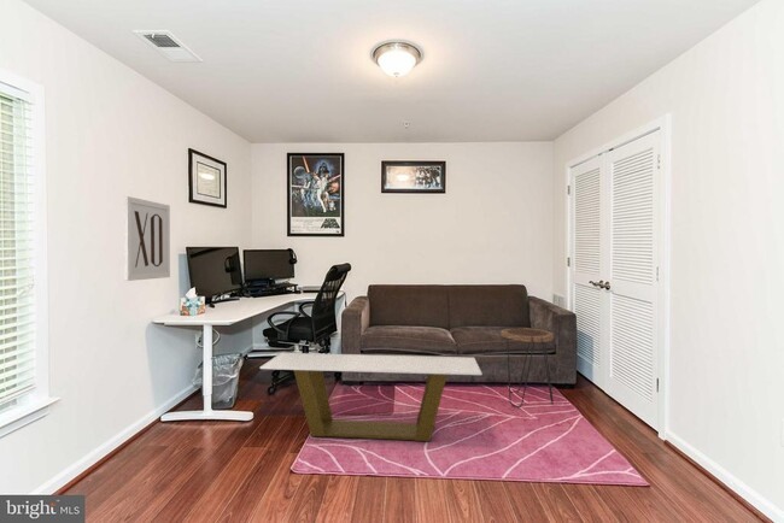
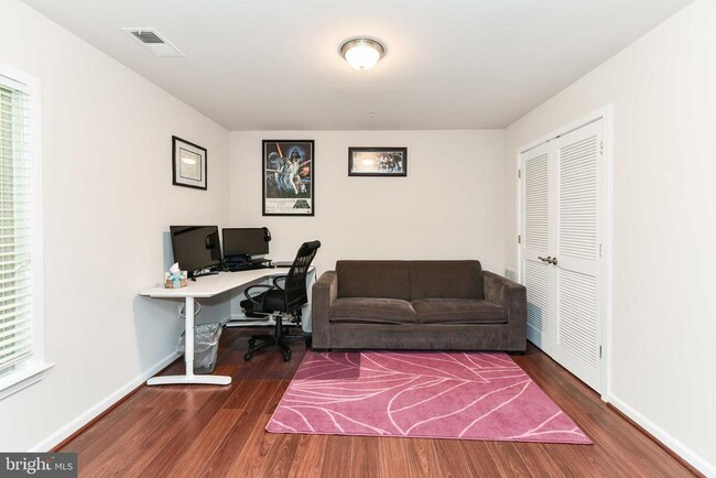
- side table [499,327,555,409]
- coffee table [259,352,482,442]
- wall art [123,195,171,282]
